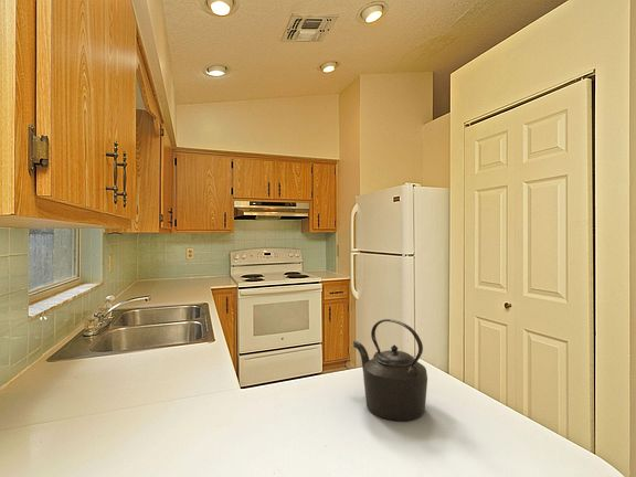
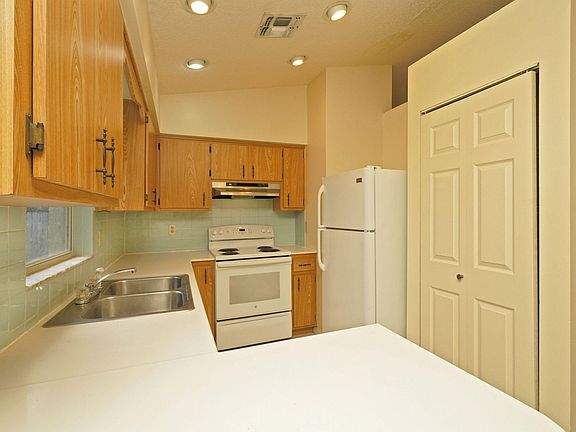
- kettle [352,318,428,422]
